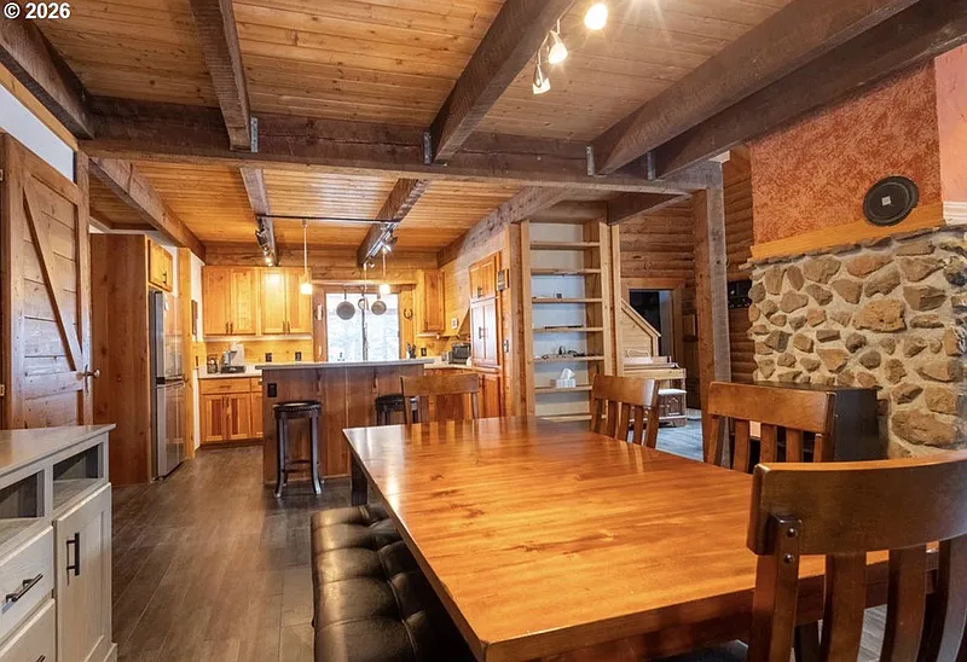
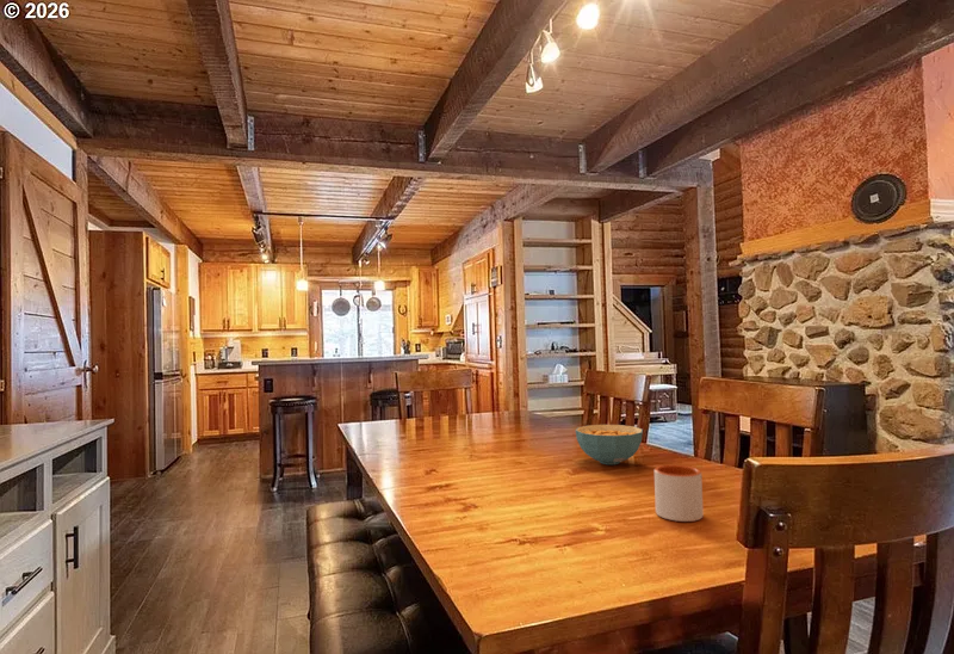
+ cereal bowl [575,424,644,465]
+ mug [653,464,705,523]
